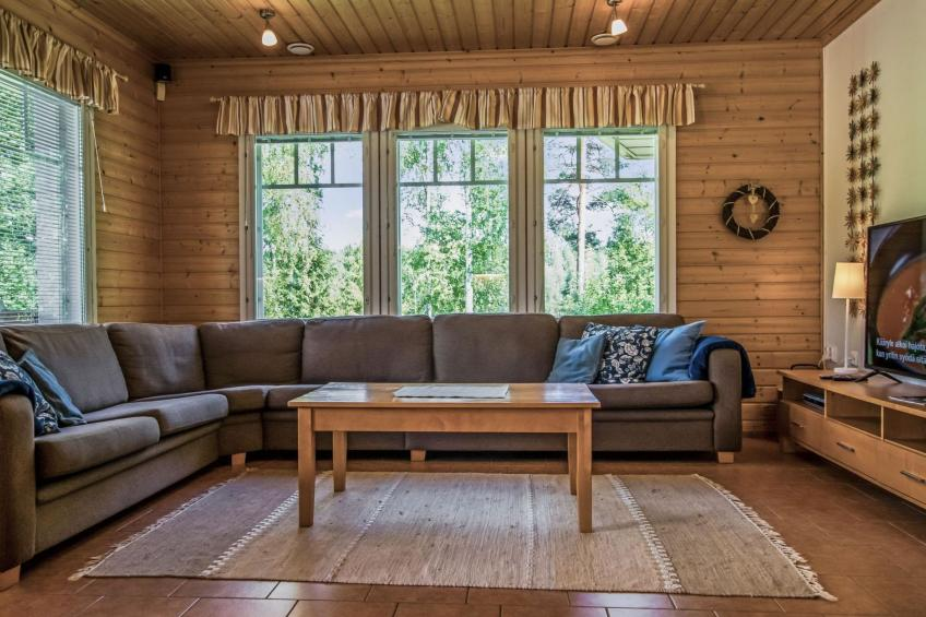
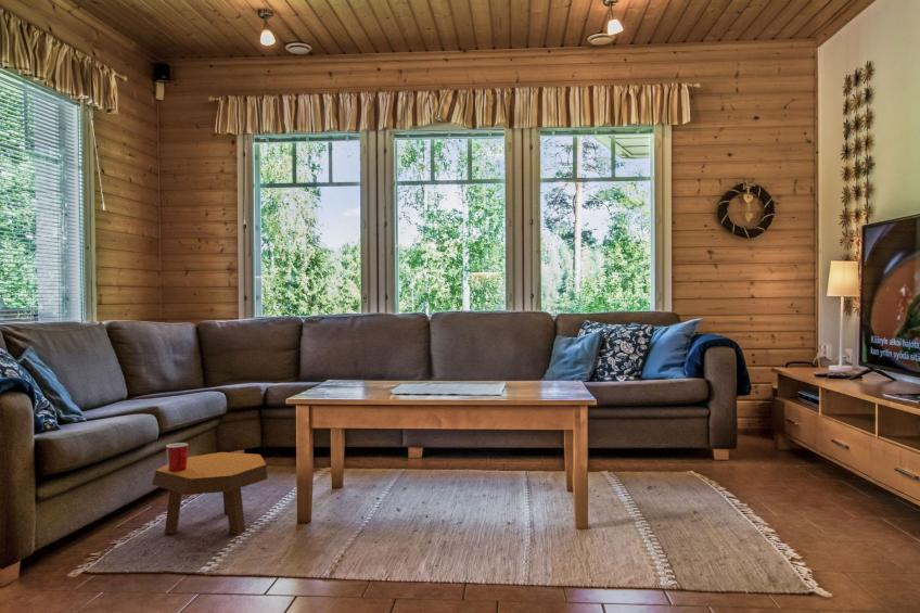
+ footstool [151,451,268,536]
+ mug [165,442,190,472]
